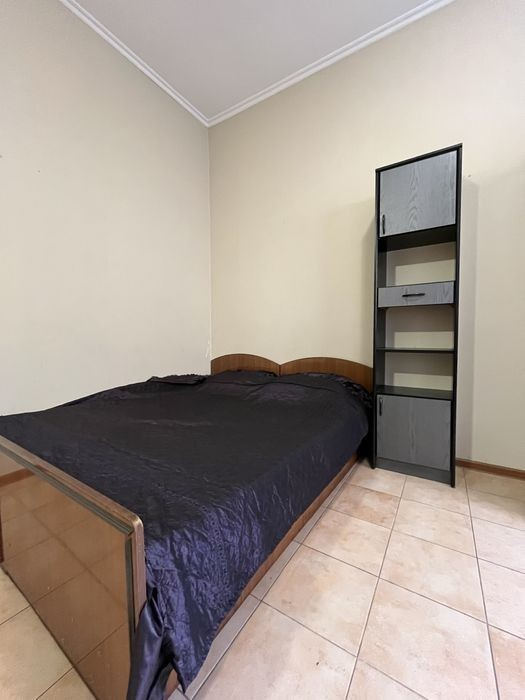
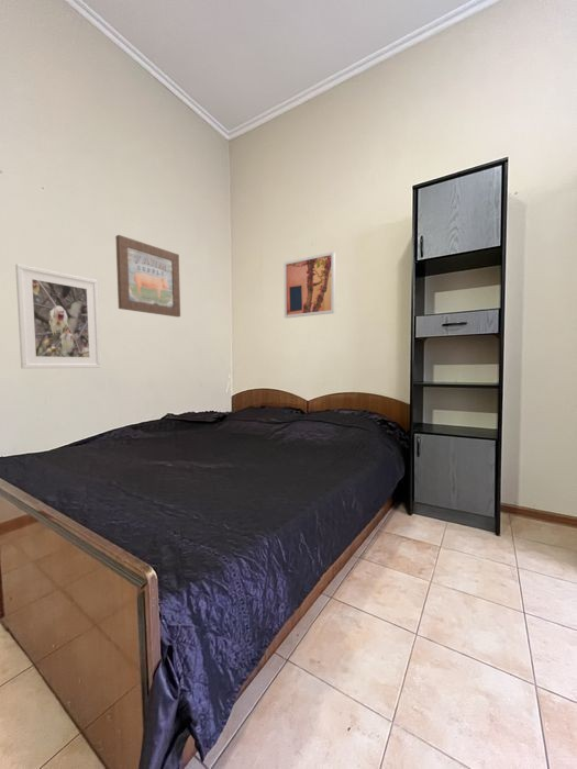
+ wall art [114,234,181,319]
+ wall art [282,250,336,320]
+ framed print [14,263,102,369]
